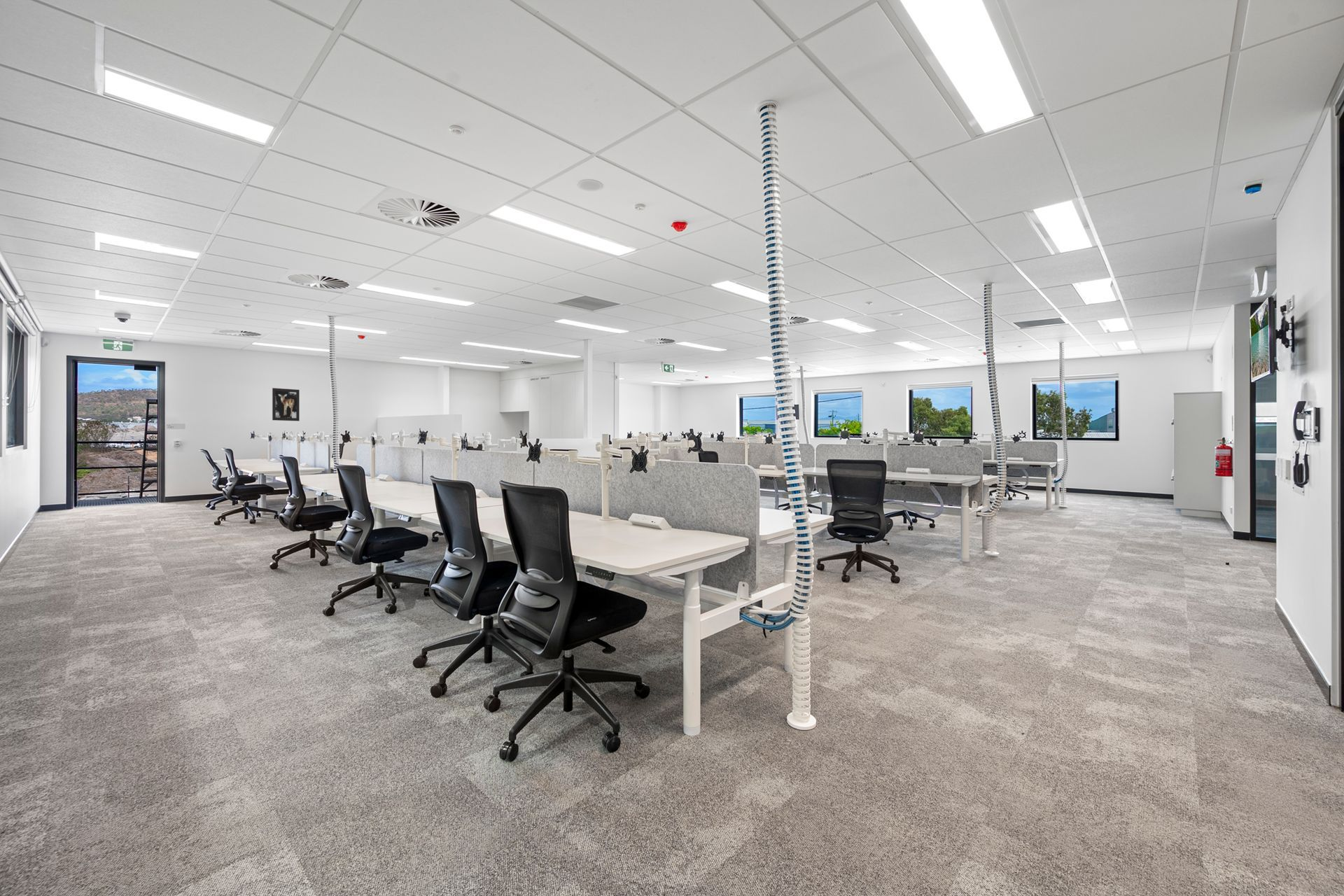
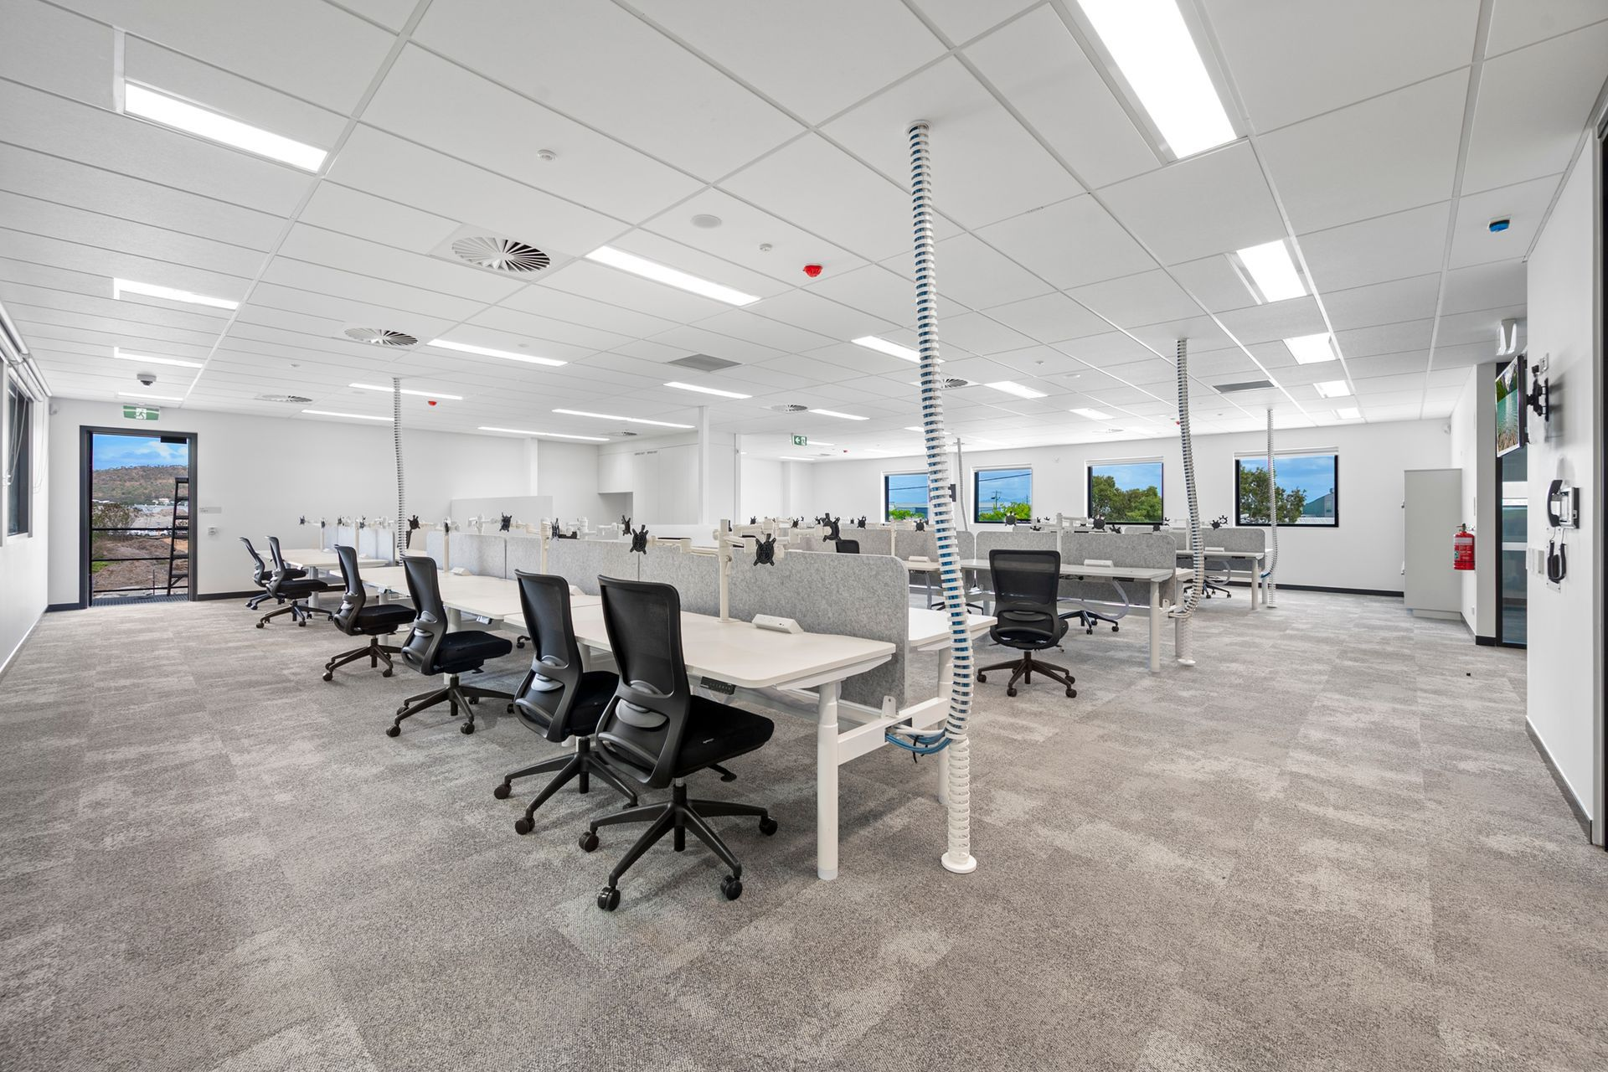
- wall art [272,387,300,421]
